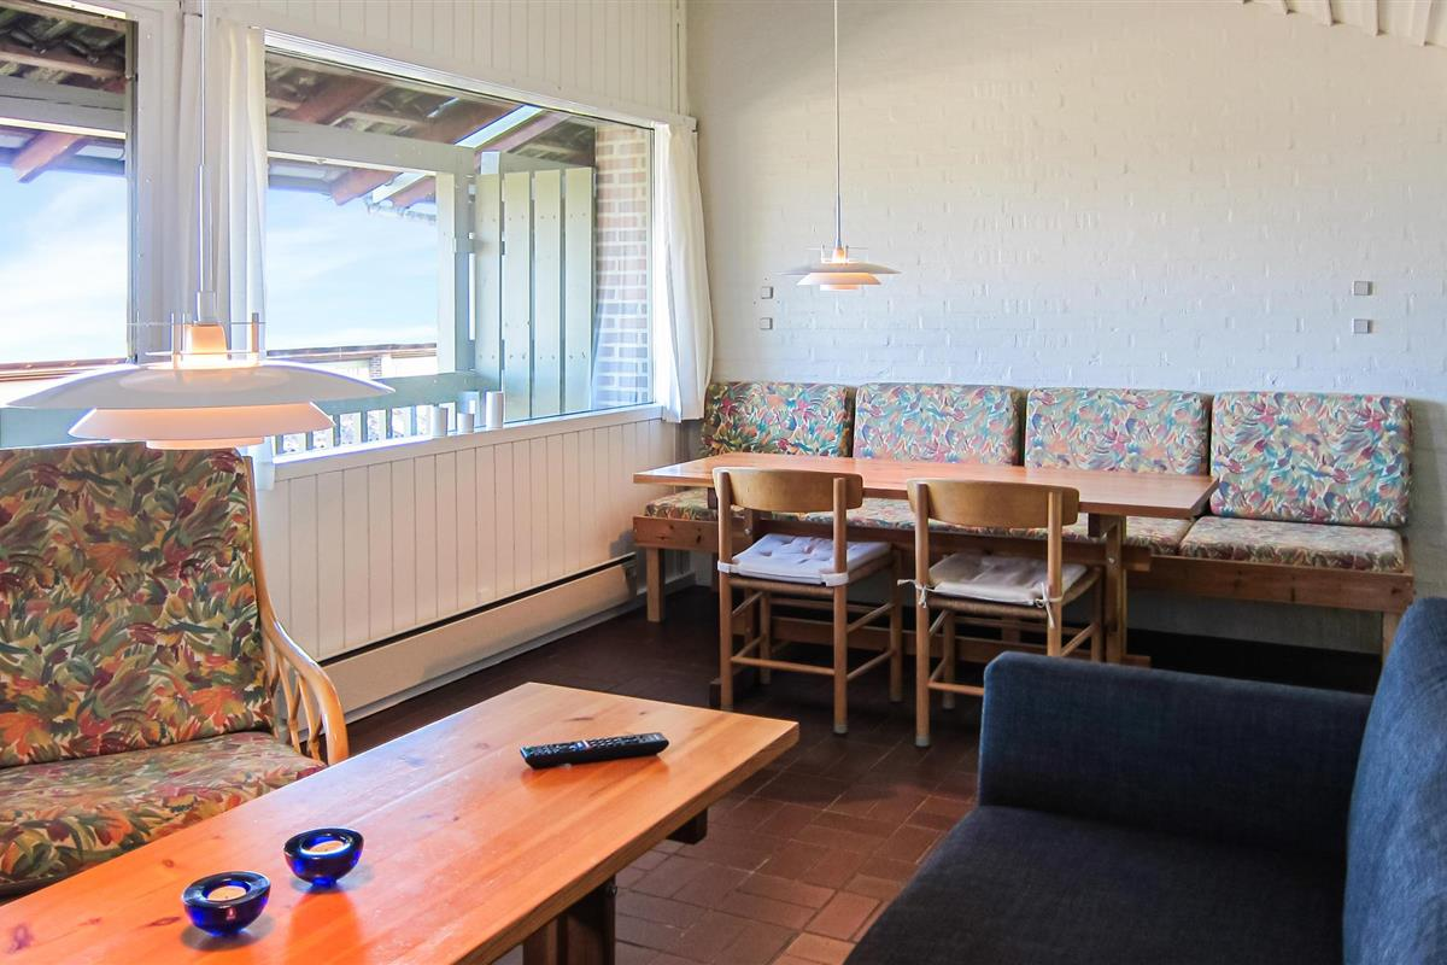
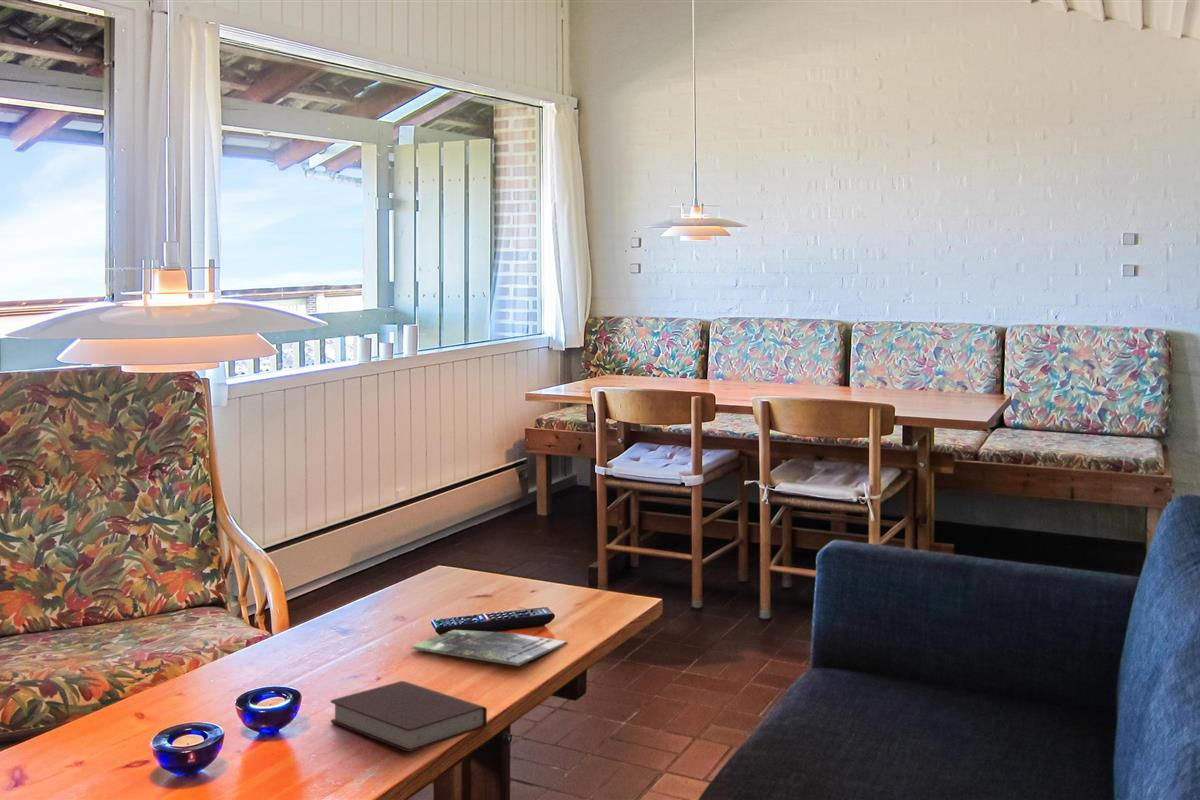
+ book [329,680,488,753]
+ magazine [409,629,568,667]
